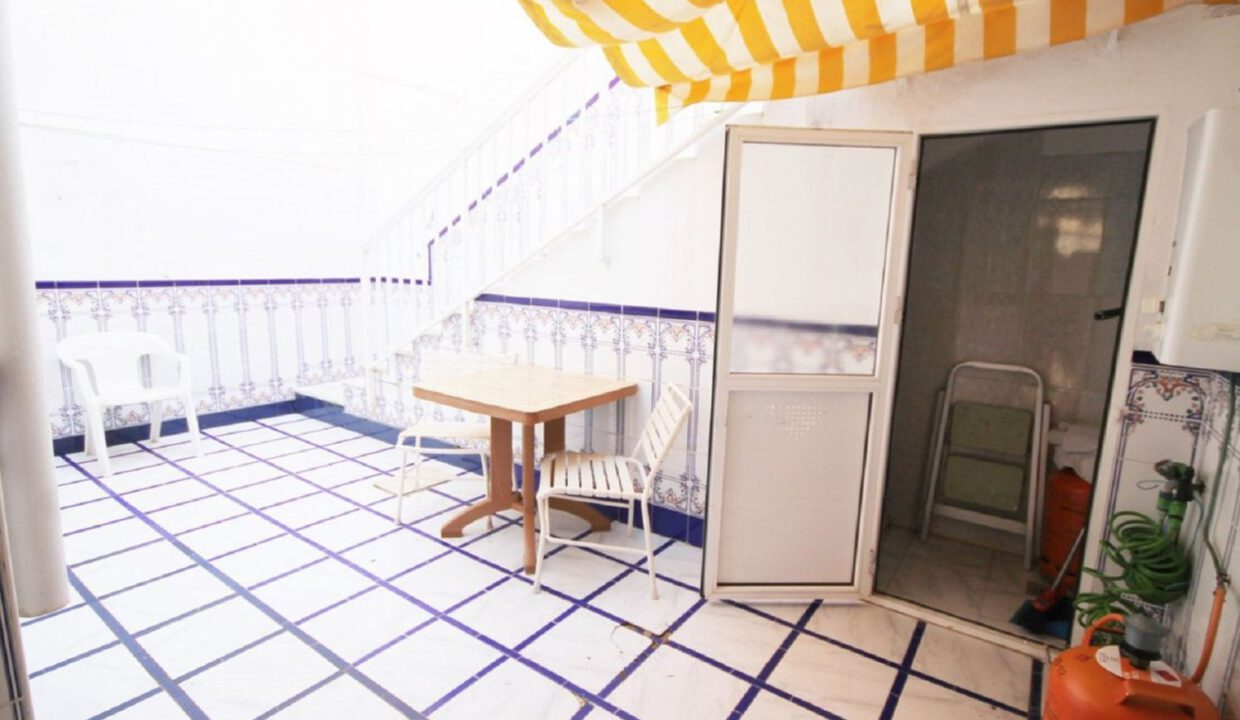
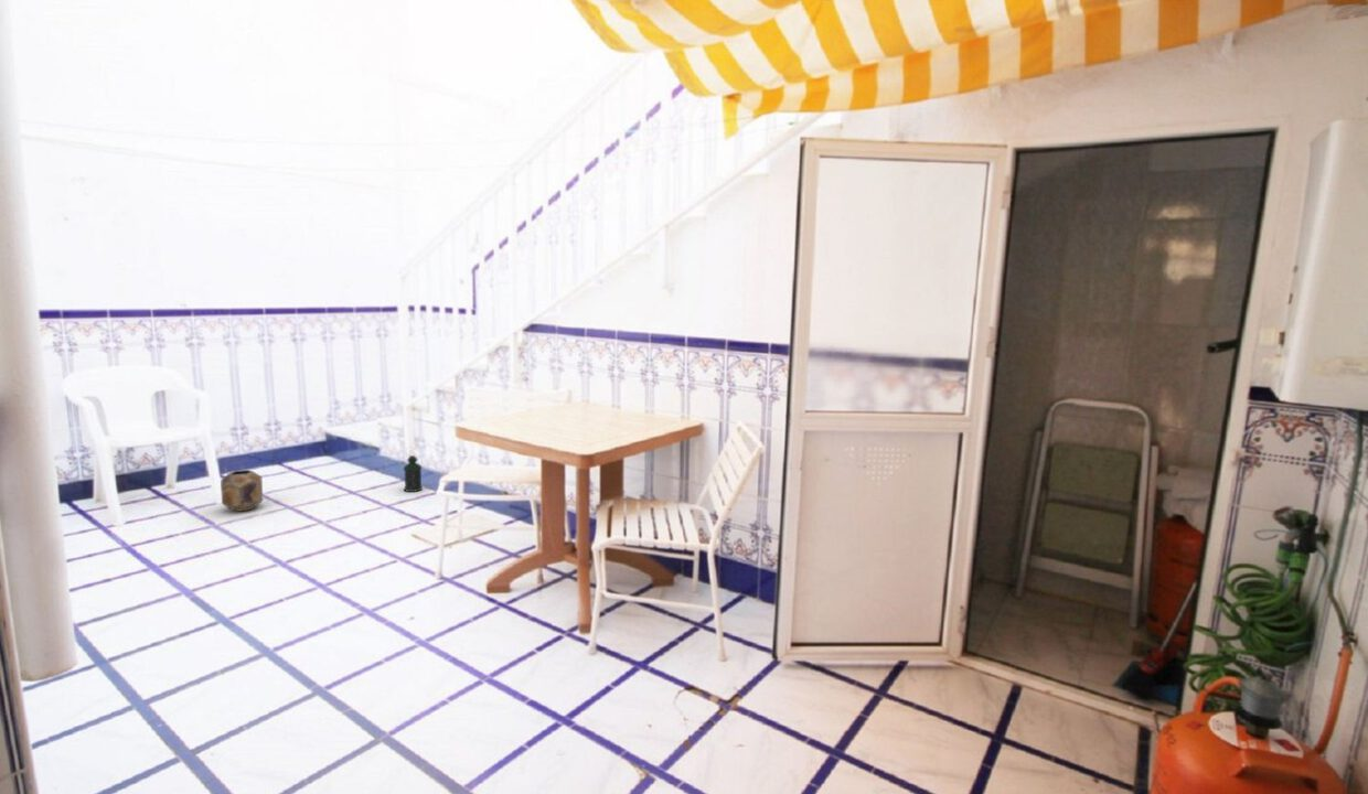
+ lantern [402,451,424,493]
+ planter [220,469,264,513]
